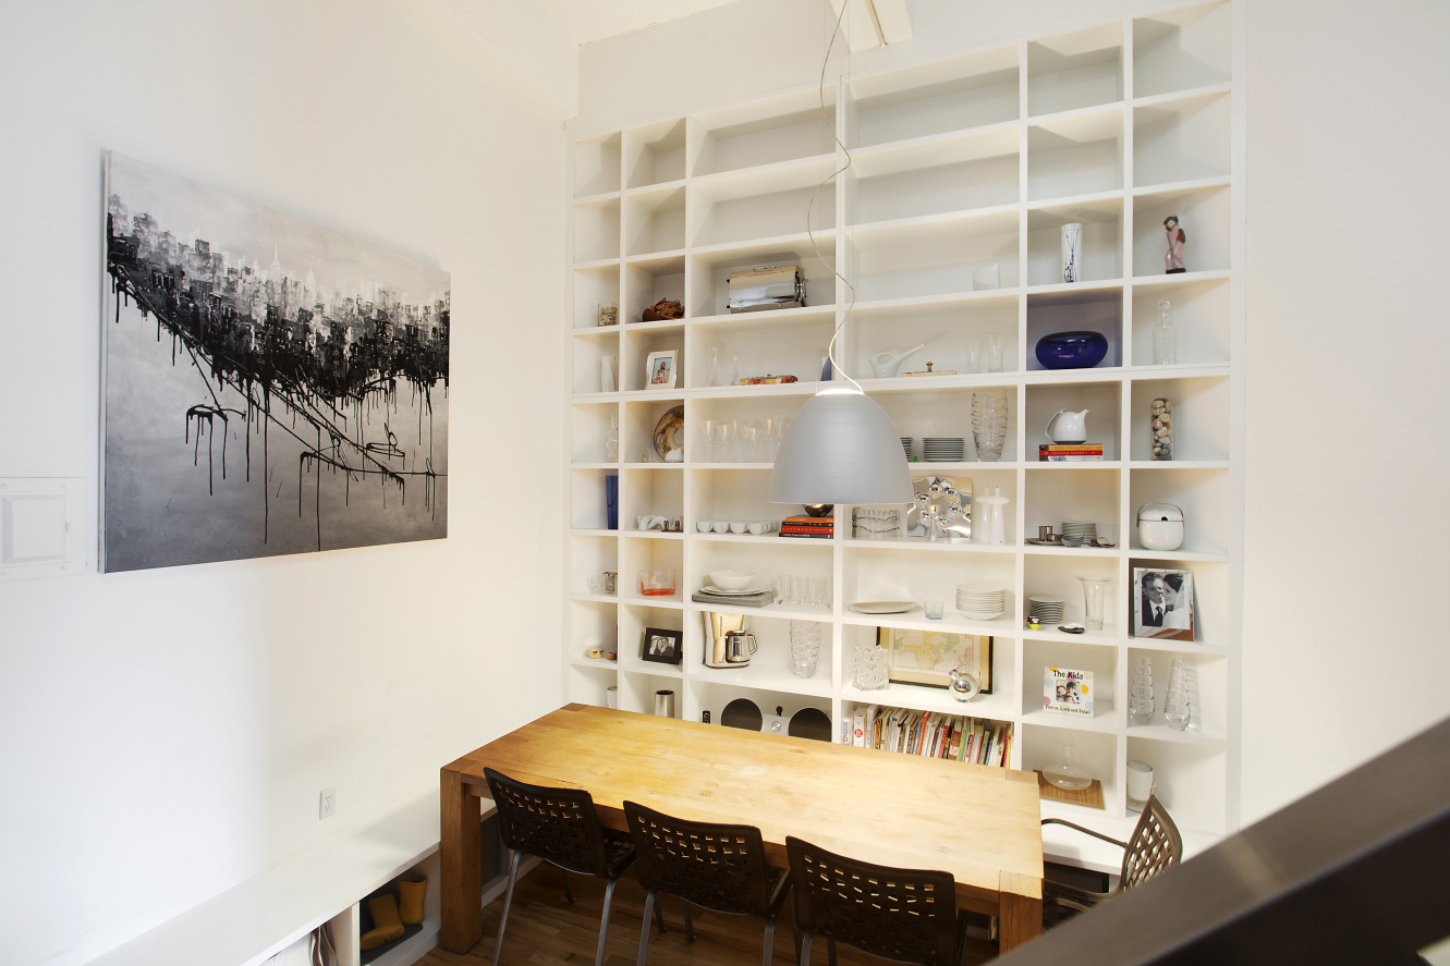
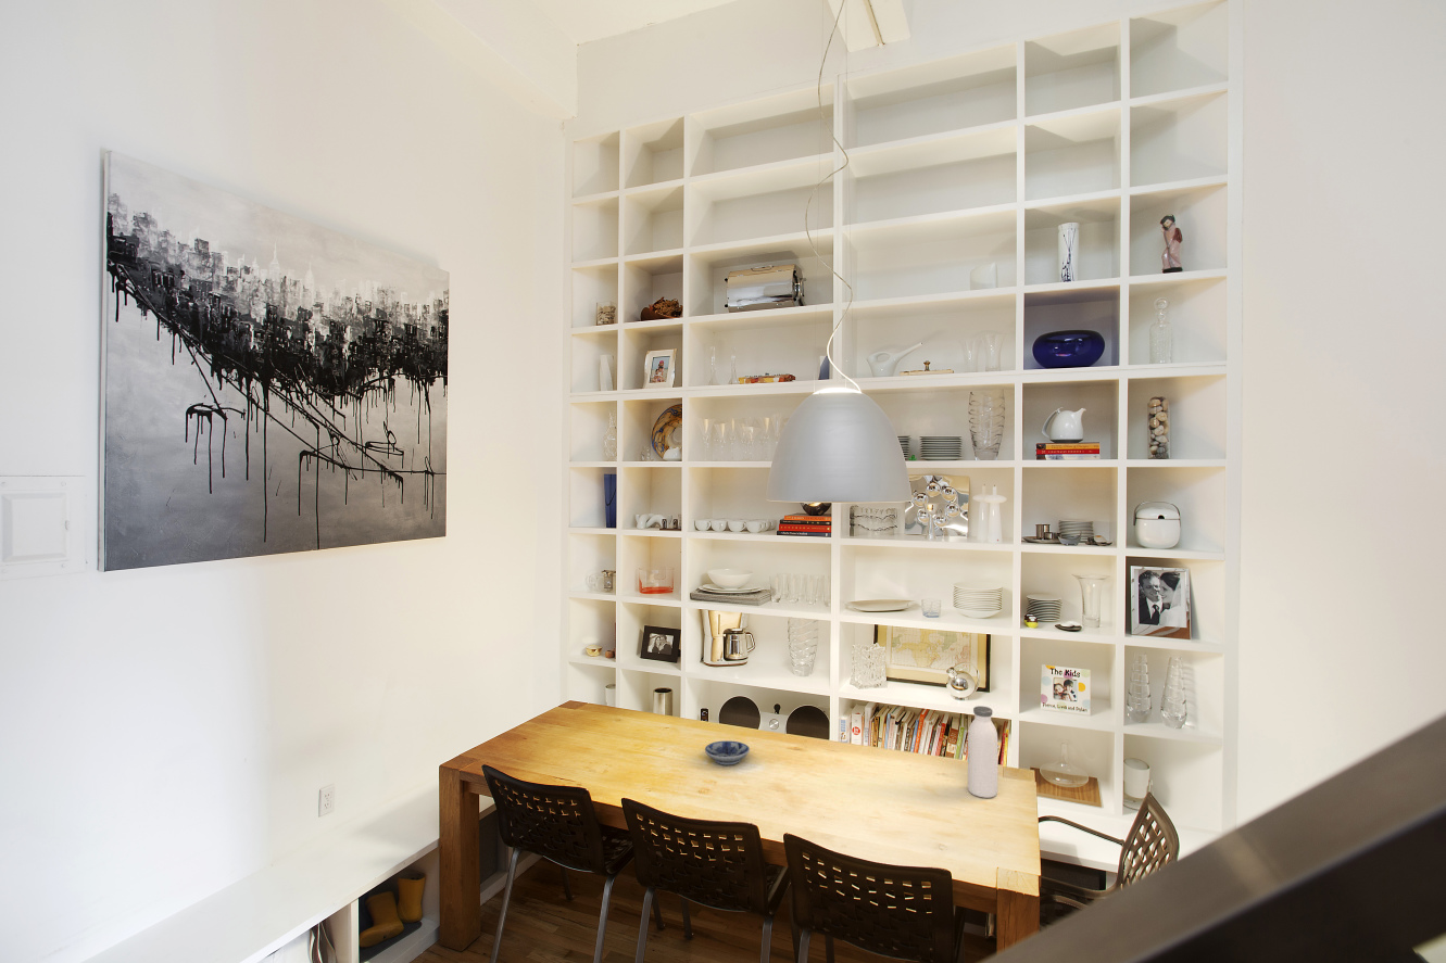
+ water bottle [967,705,999,799]
+ bowl [704,739,751,766]
